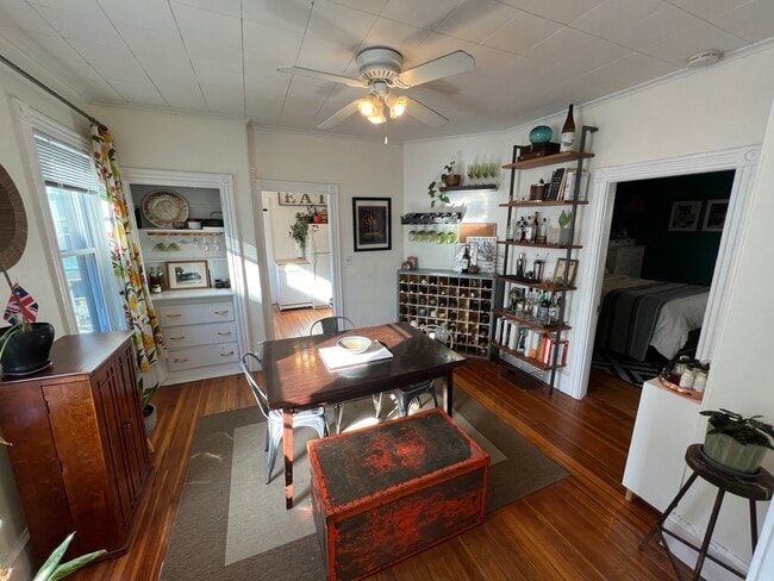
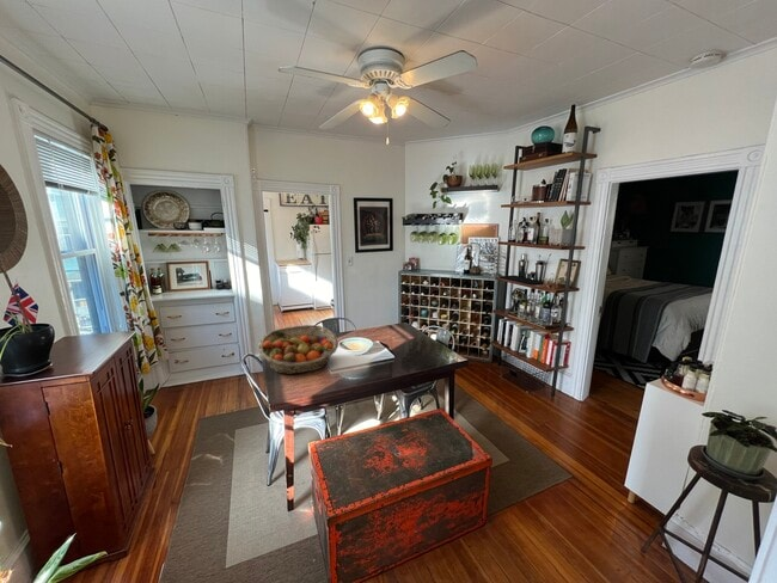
+ fruit basket [257,324,339,375]
